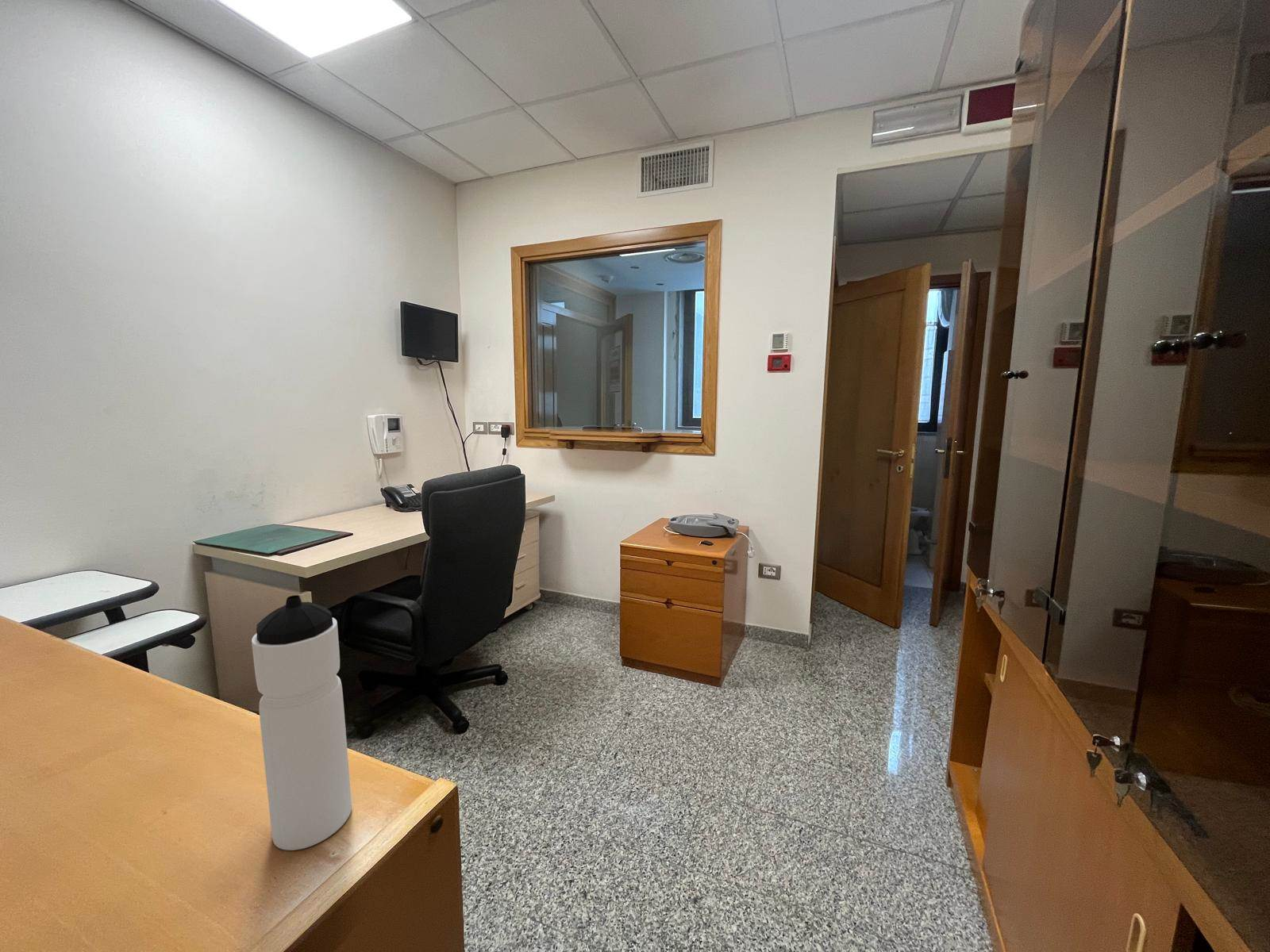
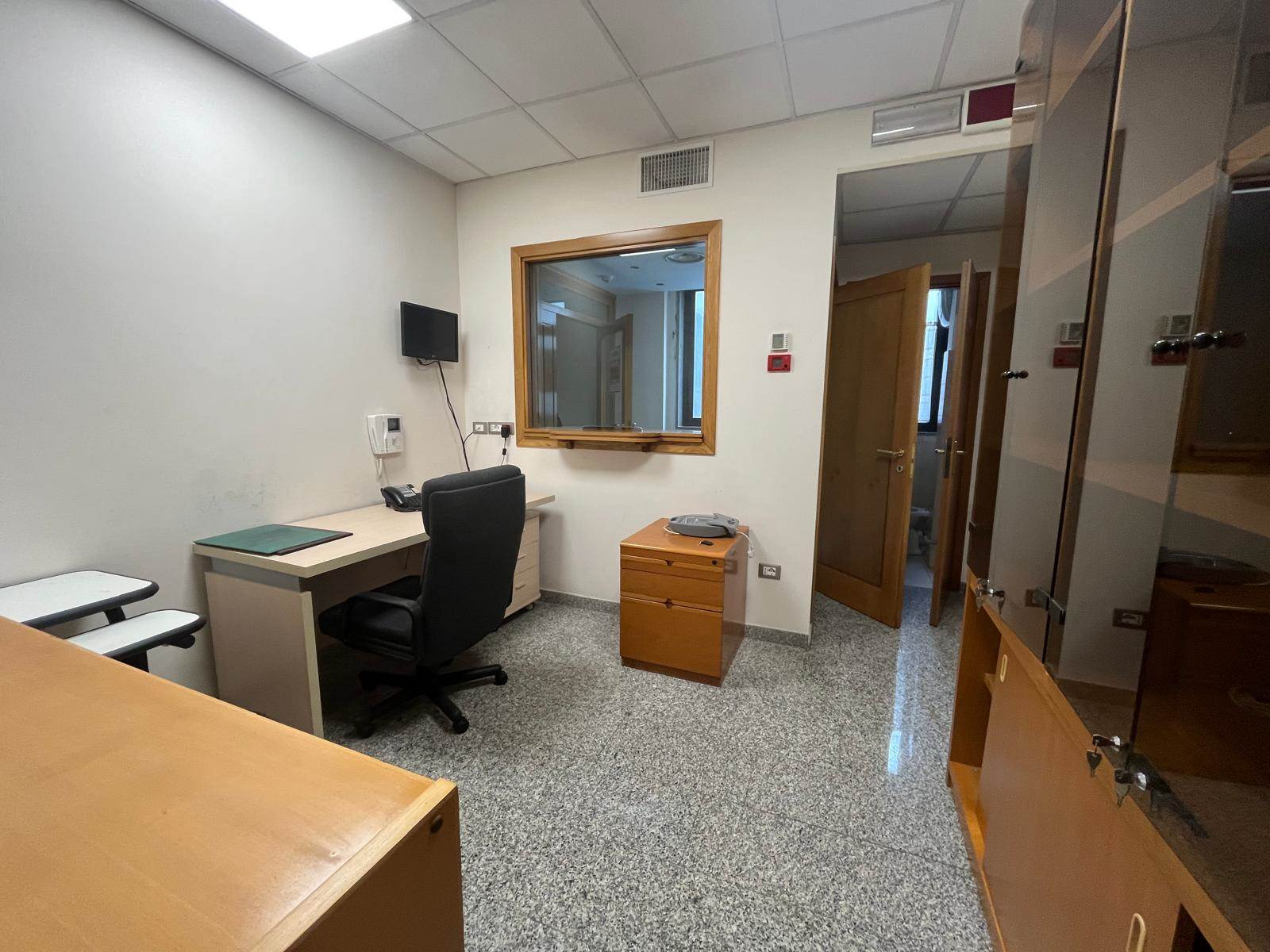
- water bottle [251,594,352,851]
